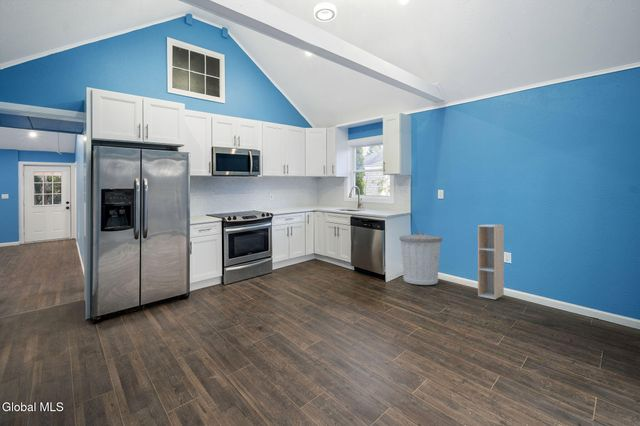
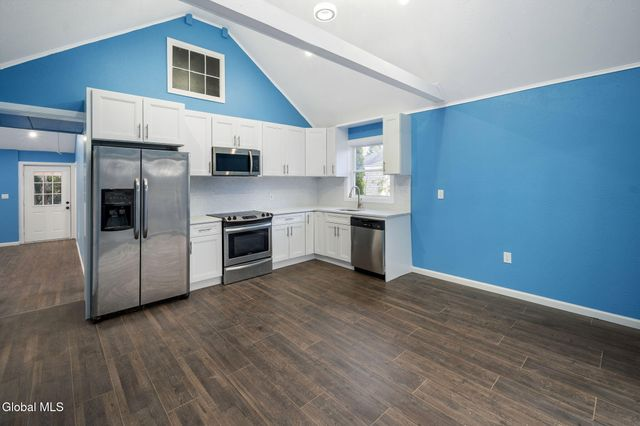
- shelf unit [477,223,505,301]
- trash can [398,231,443,286]
